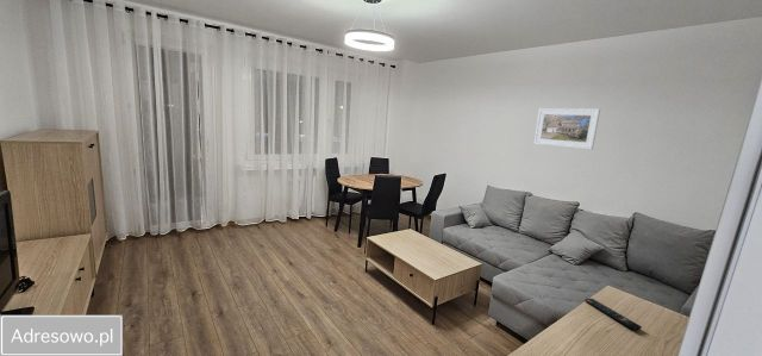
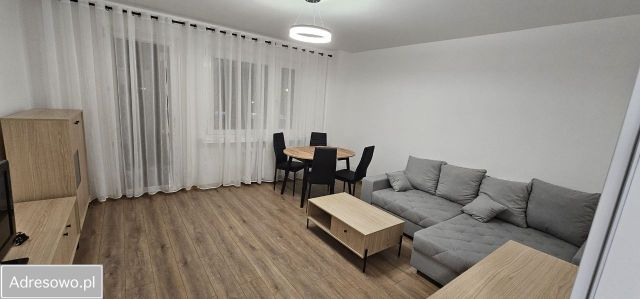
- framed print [532,107,601,151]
- remote control [583,298,643,331]
